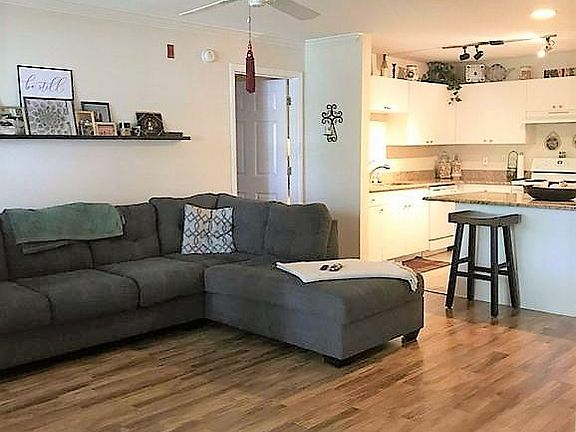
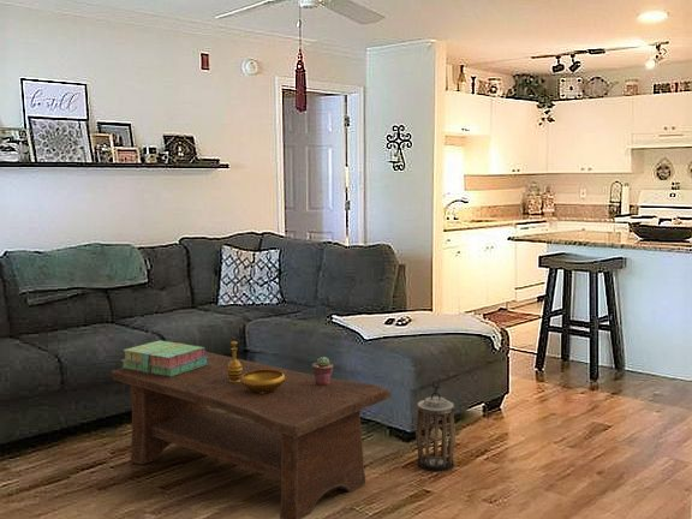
+ potted succulent [311,356,334,386]
+ decorative bowl [227,340,285,394]
+ coffee table [111,351,392,519]
+ lantern [414,378,457,472]
+ stack of books [120,340,209,377]
